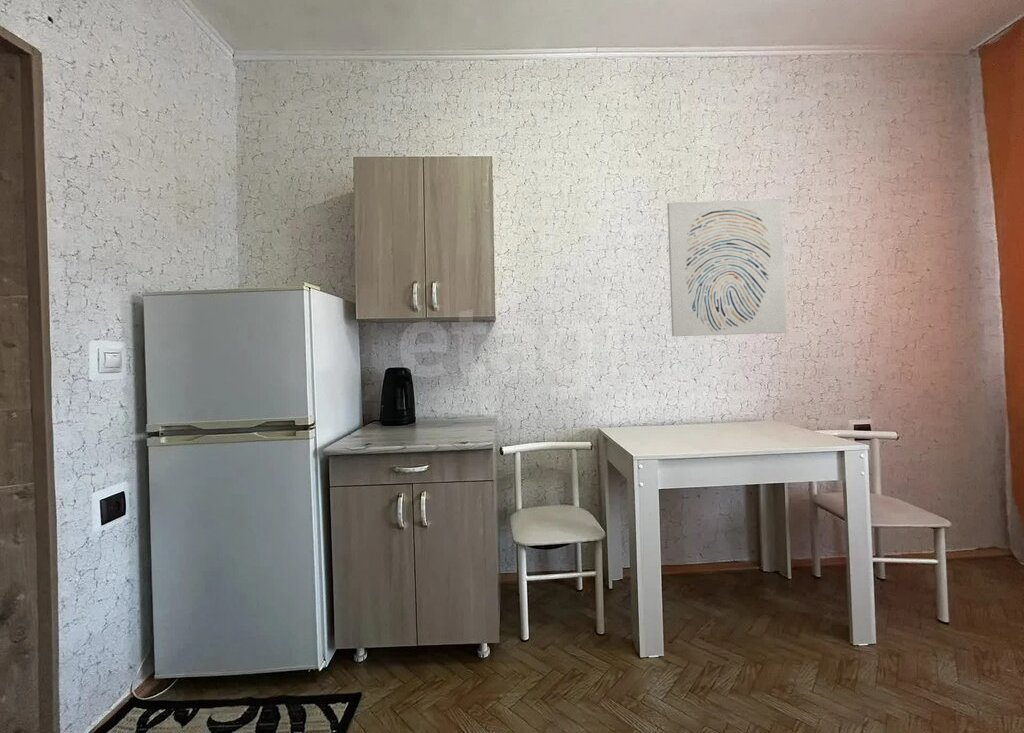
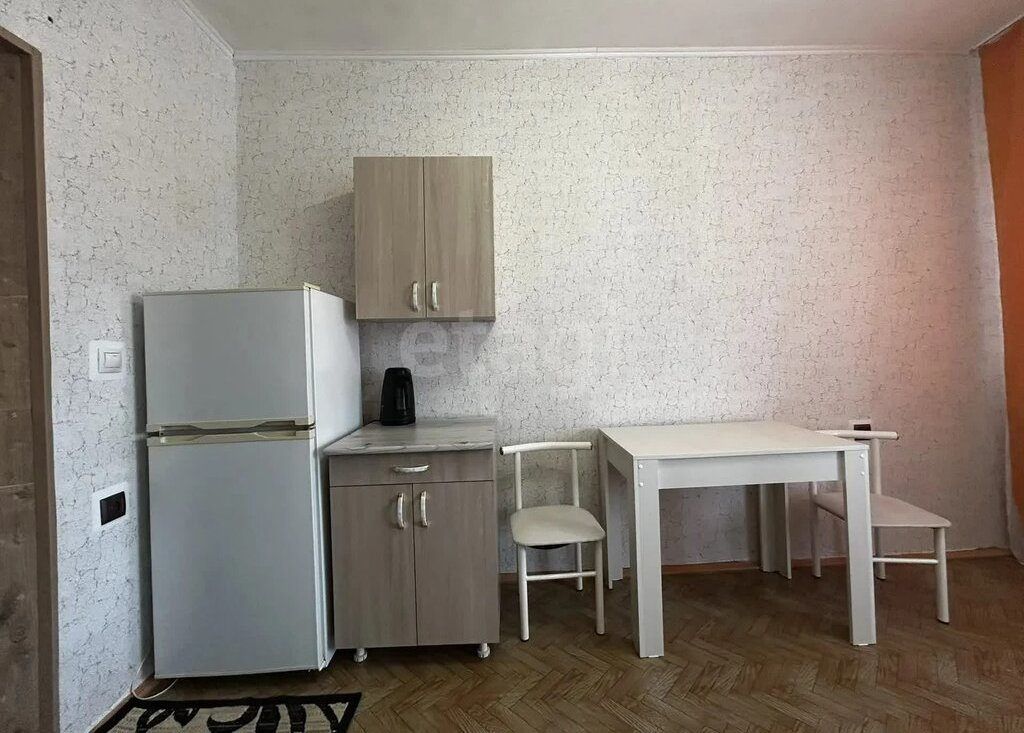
- wall art [666,199,787,337]
